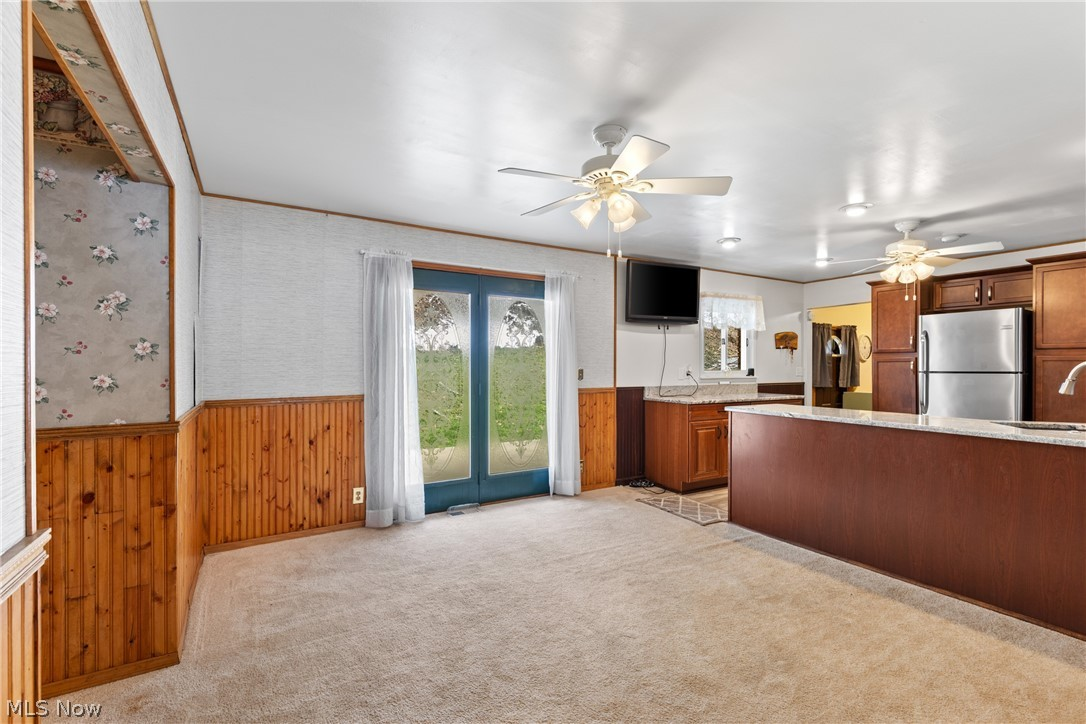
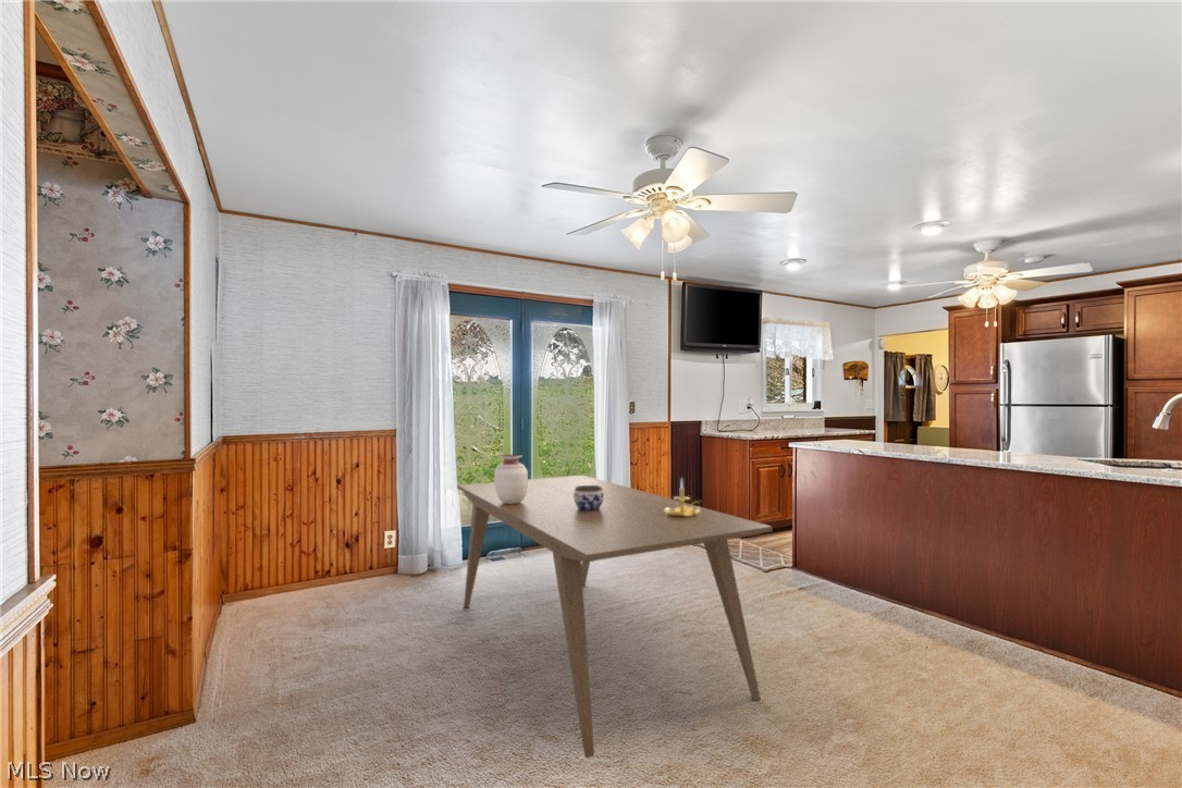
+ candle holder [665,477,703,517]
+ jar [574,485,604,510]
+ dining table [456,475,773,760]
+ vase [493,454,529,504]
